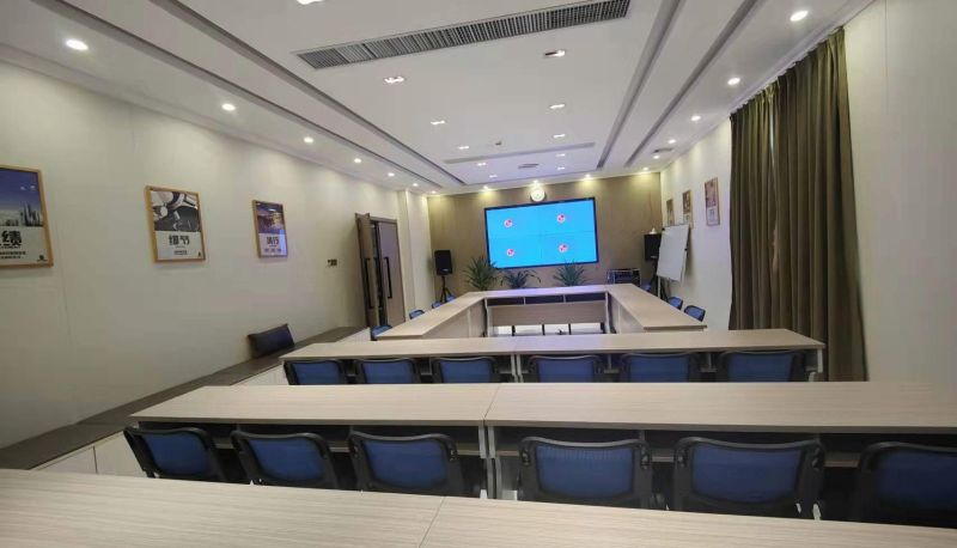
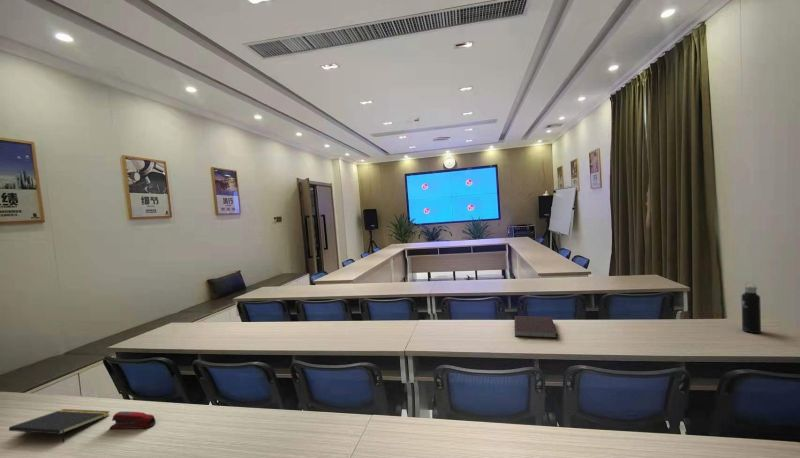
+ notebook [514,315,558,339]
+ stapler [108,410,157,430]
+ water bottle [741,281,762,334]
+ notepad [8,408,111,444]
